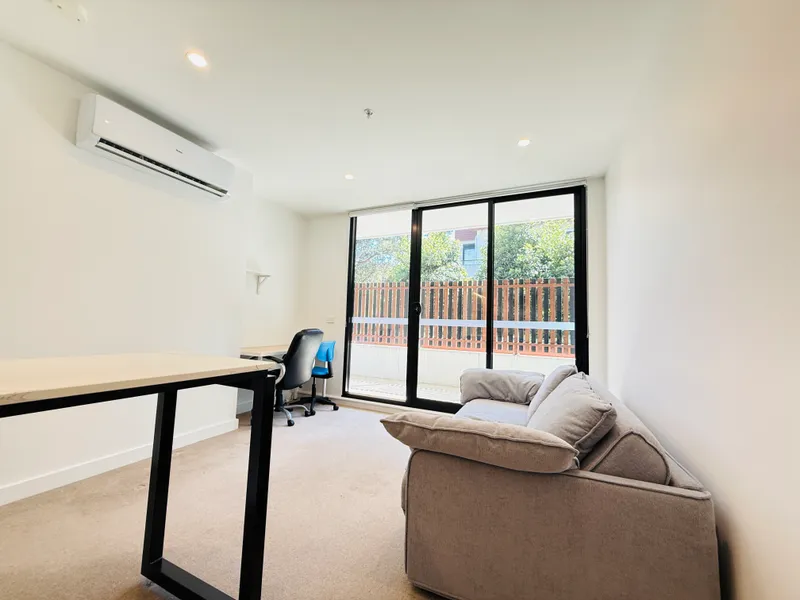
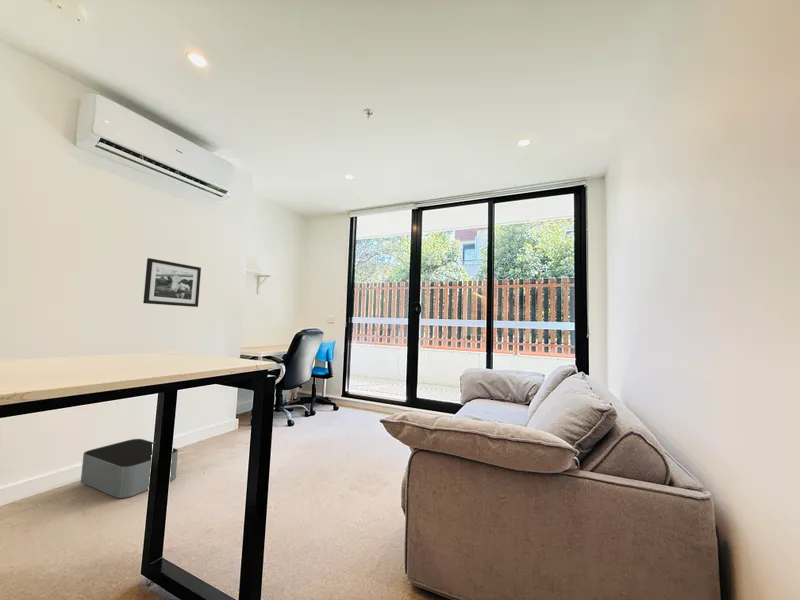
+ picture frame [142,257,202,308]
+ storage bin [80,438,179,499]
